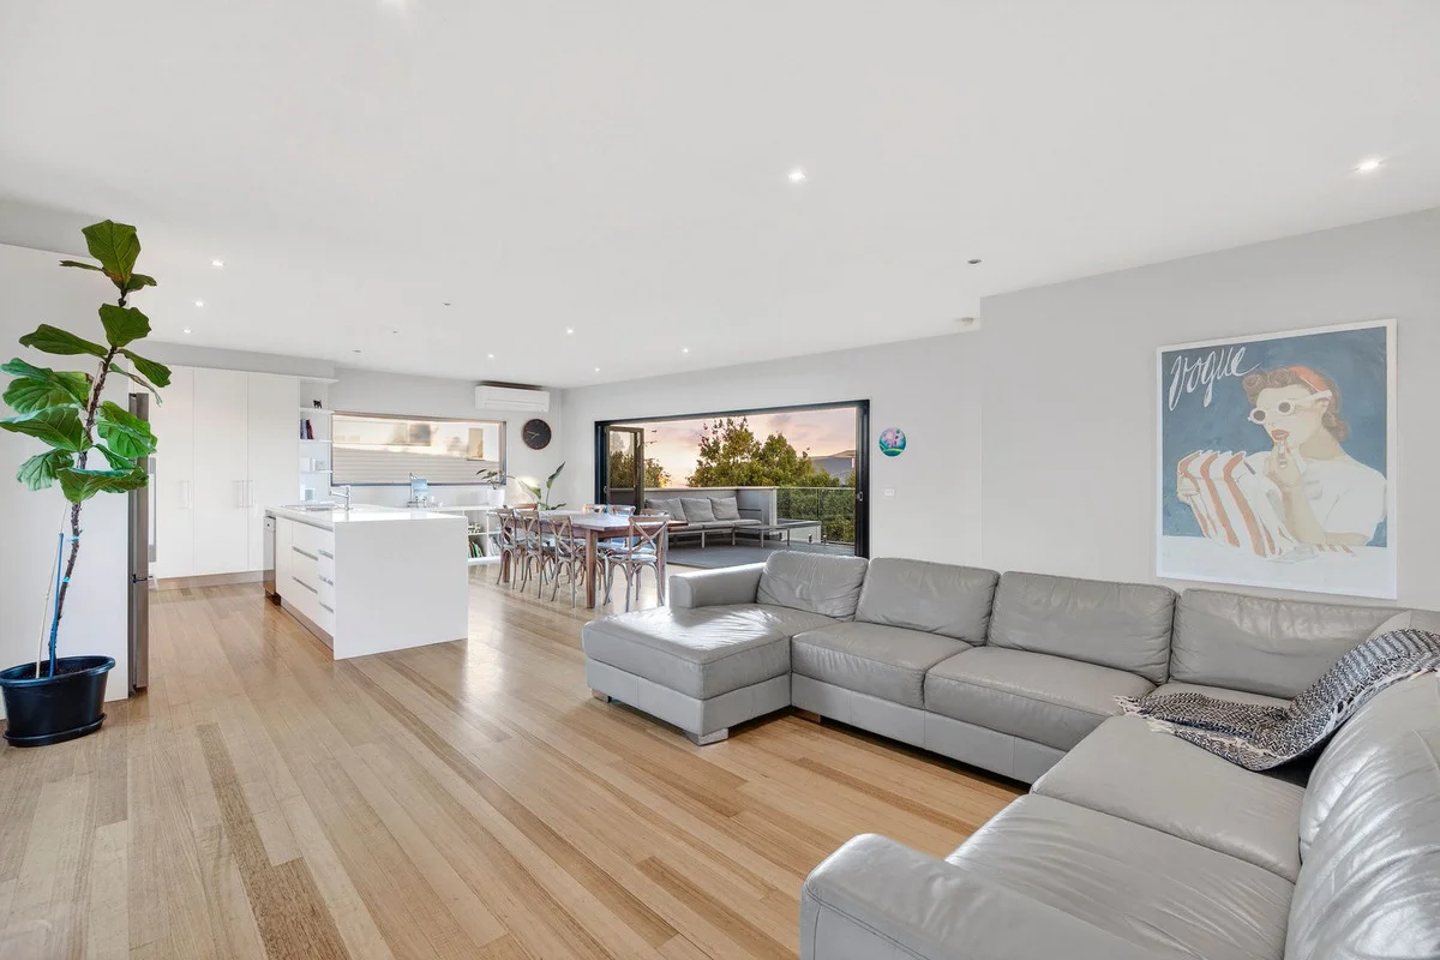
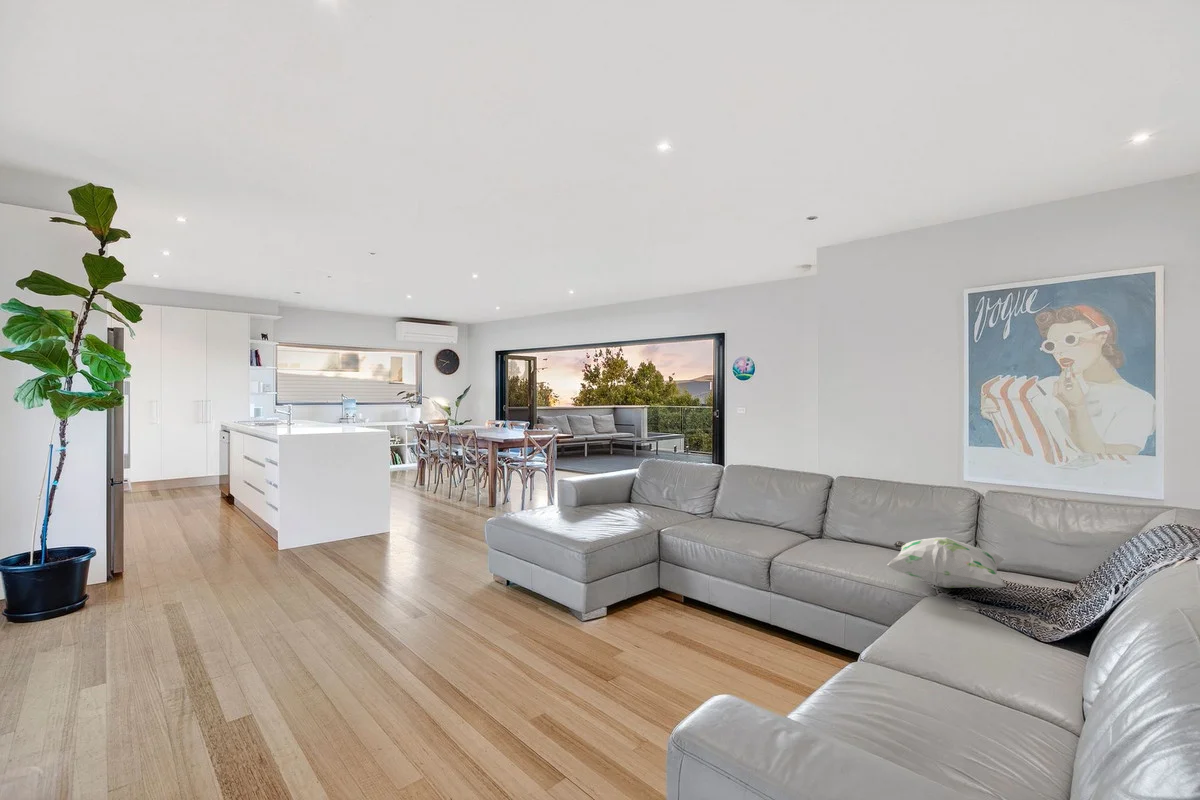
+ decorative pillow [886,536,1007,589]
